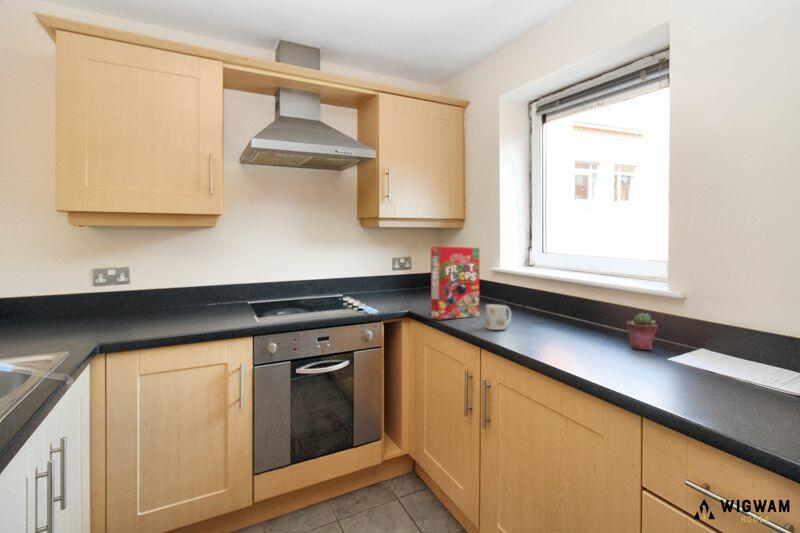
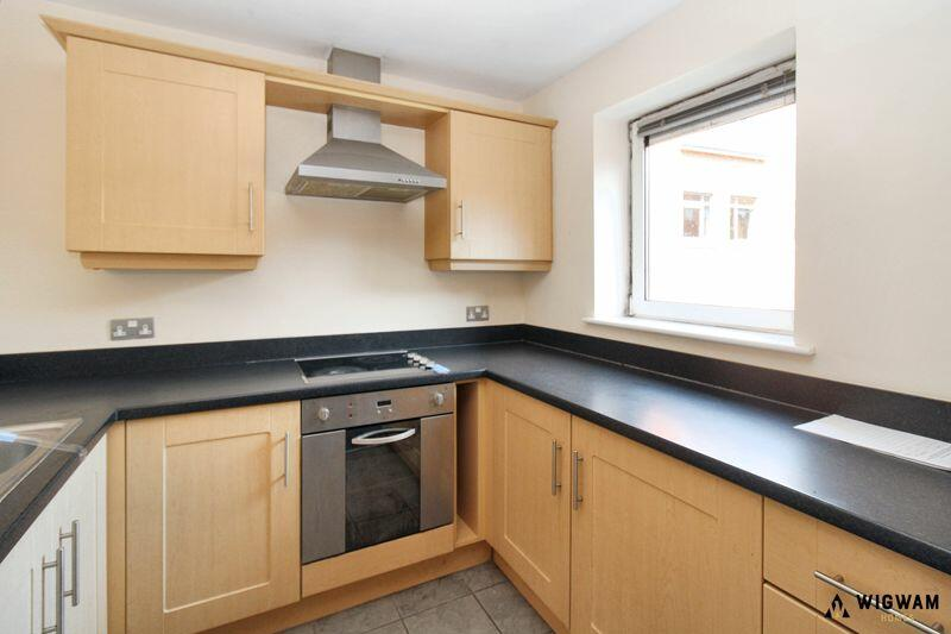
- mug [485,304,512,331]
- potted succulent [625,312,658,351]
- cereal box [430,246,480,320]
